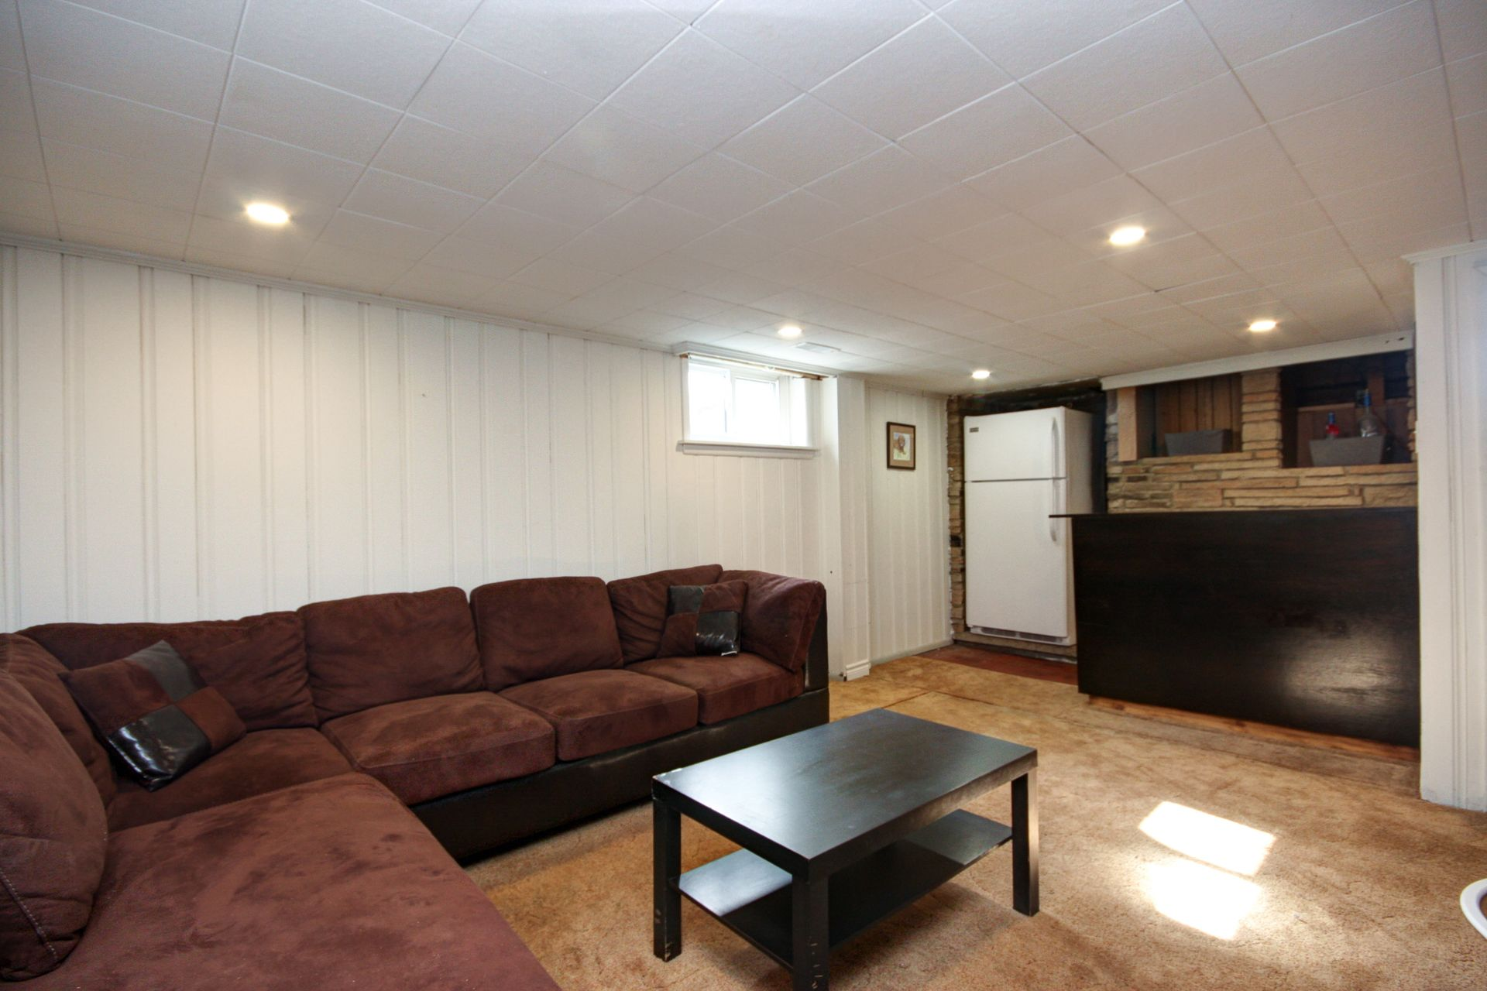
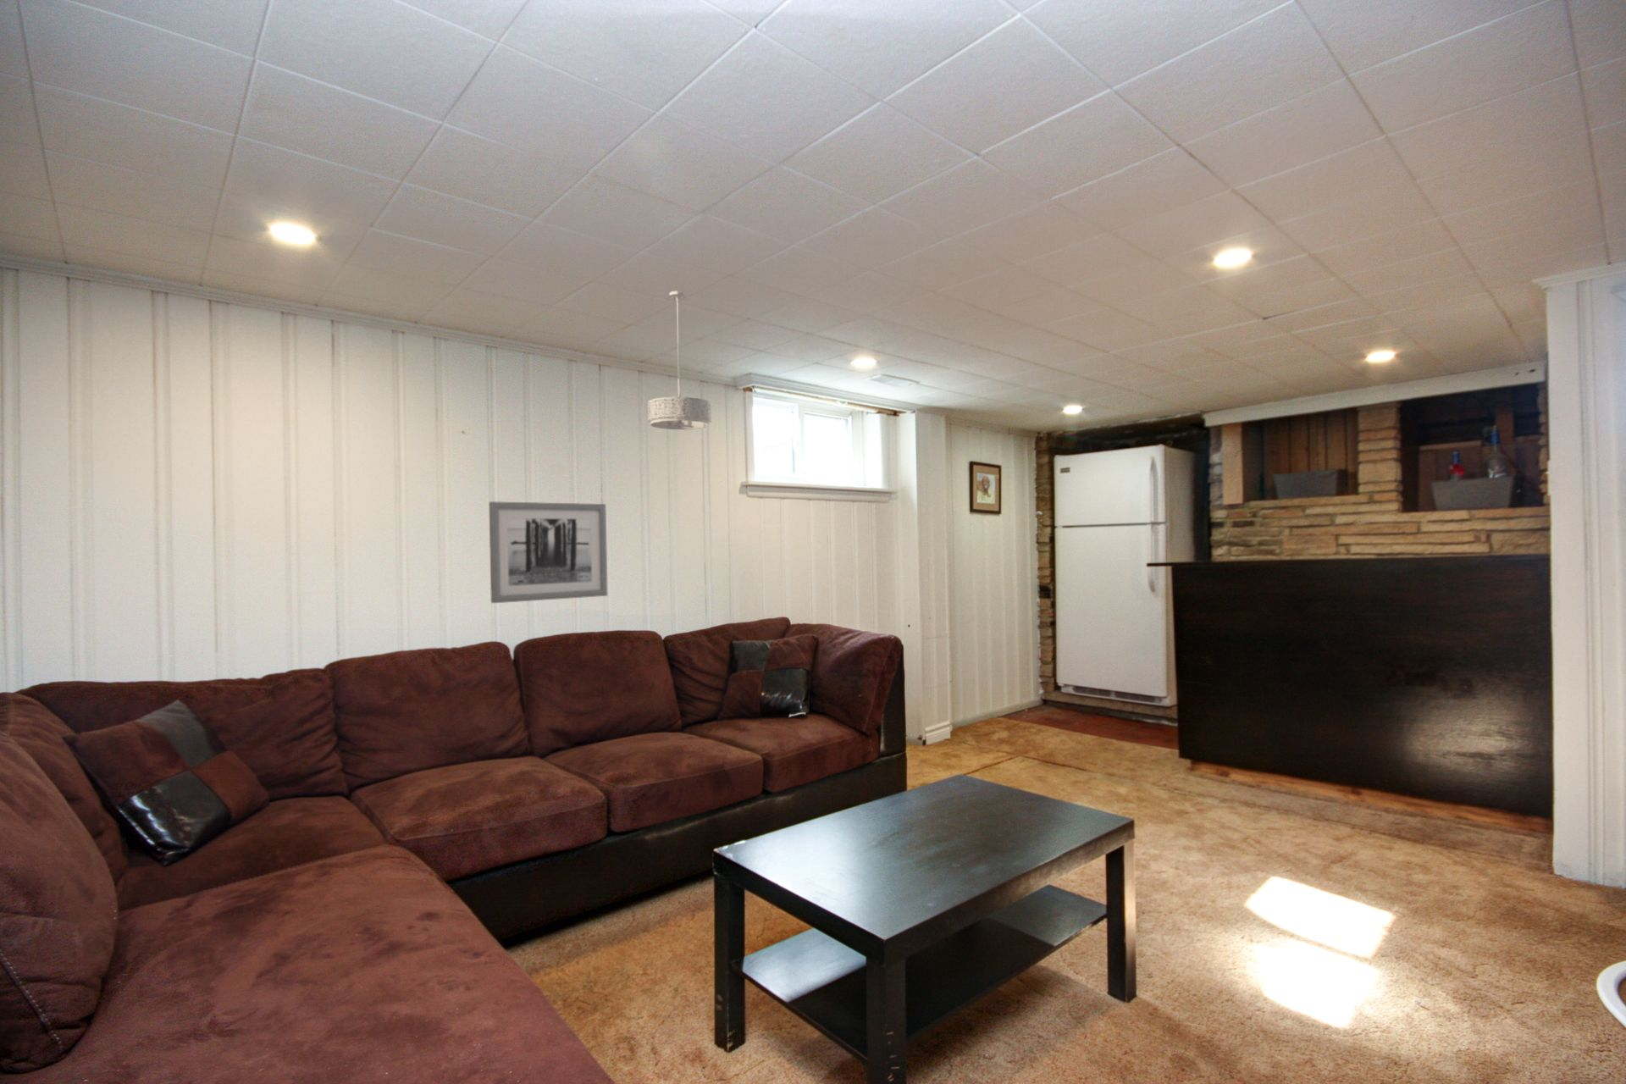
+ ceiling light fixture [647,290,713,431]
+ wall art [489,501,609,604]
